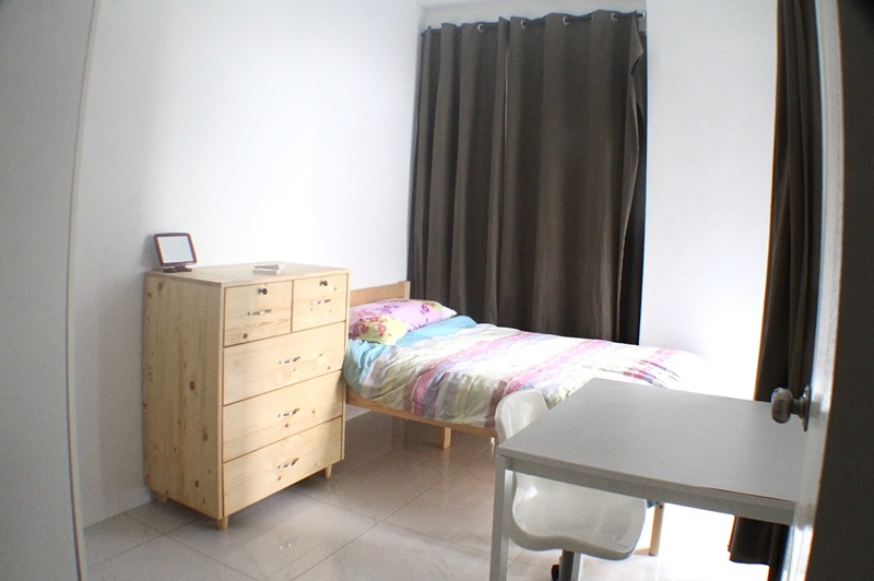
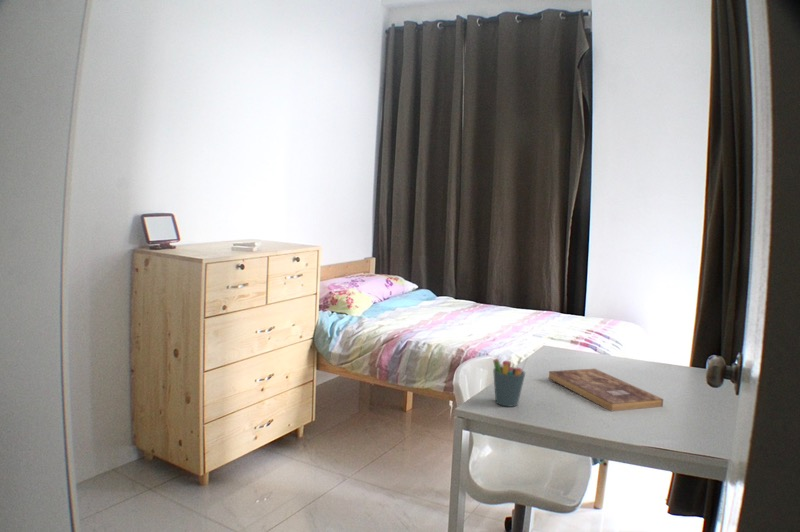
+ pen holder [492,355,529,408]
+ bible [548,368,664,412]
